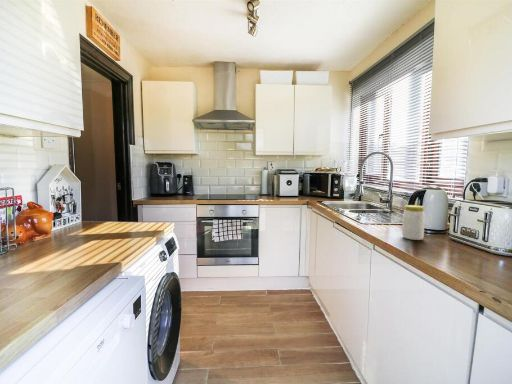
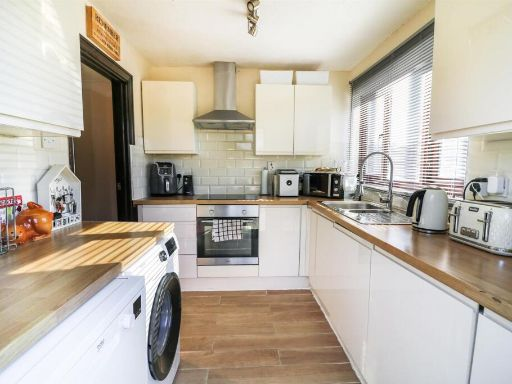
- jar [401,204,426,241]
